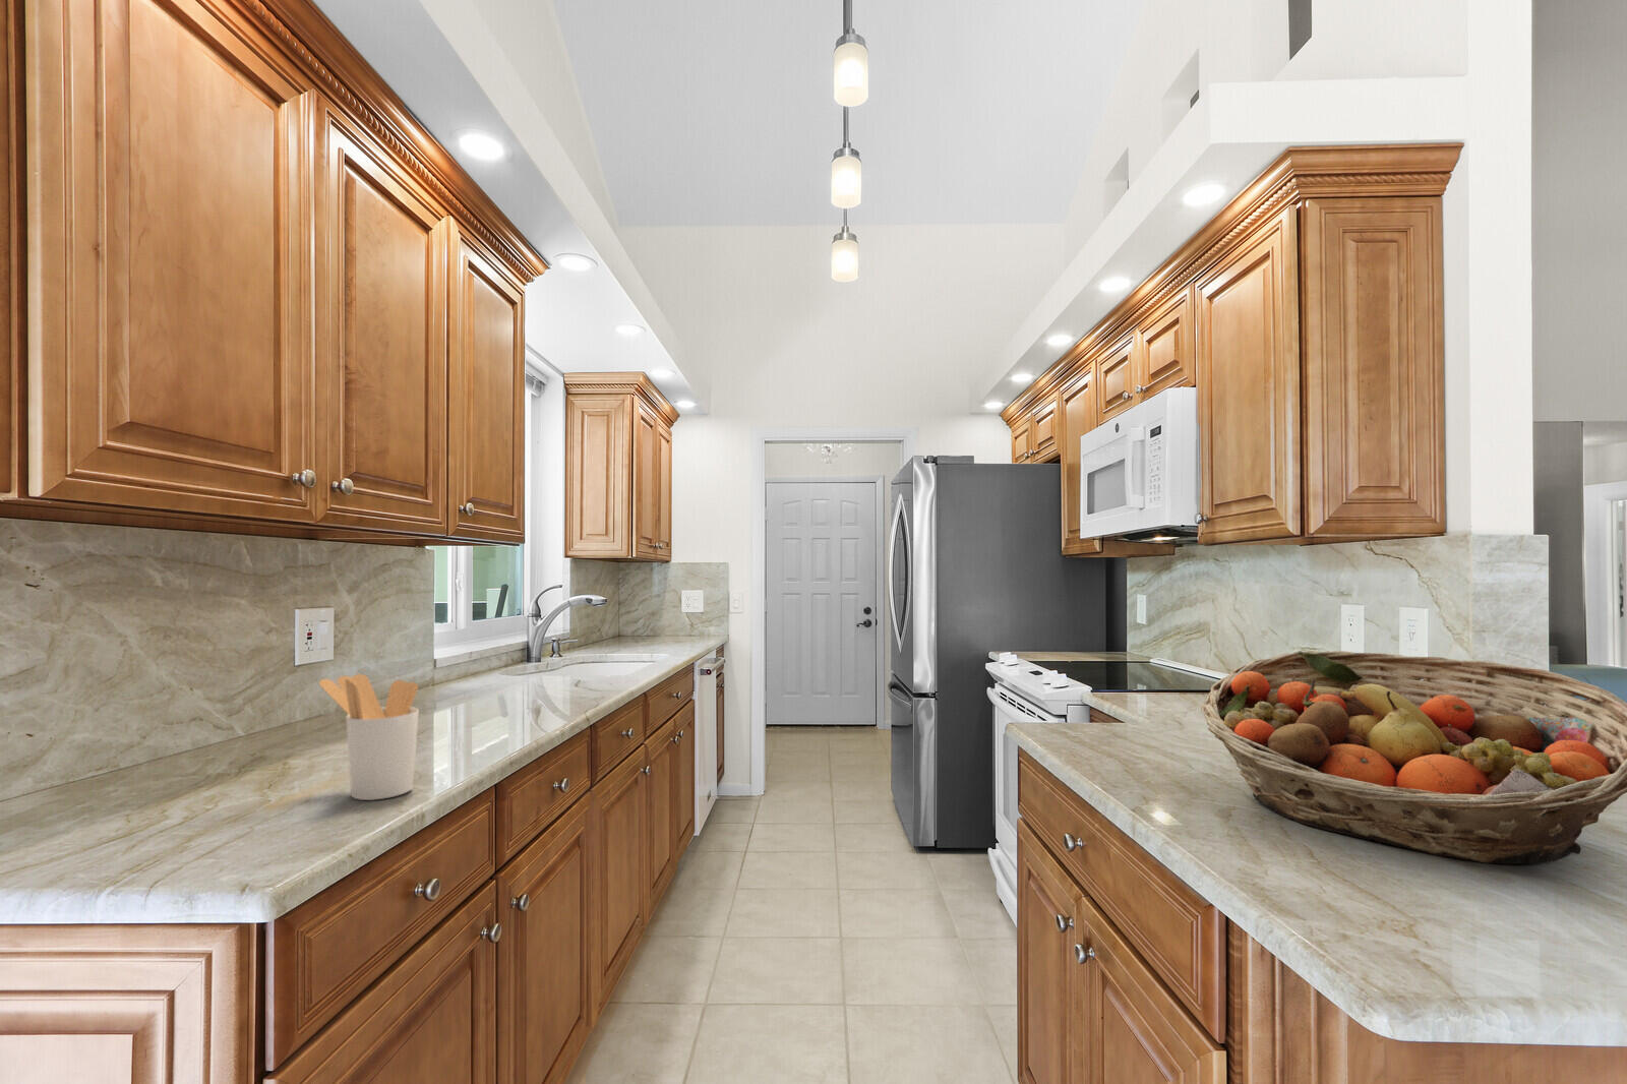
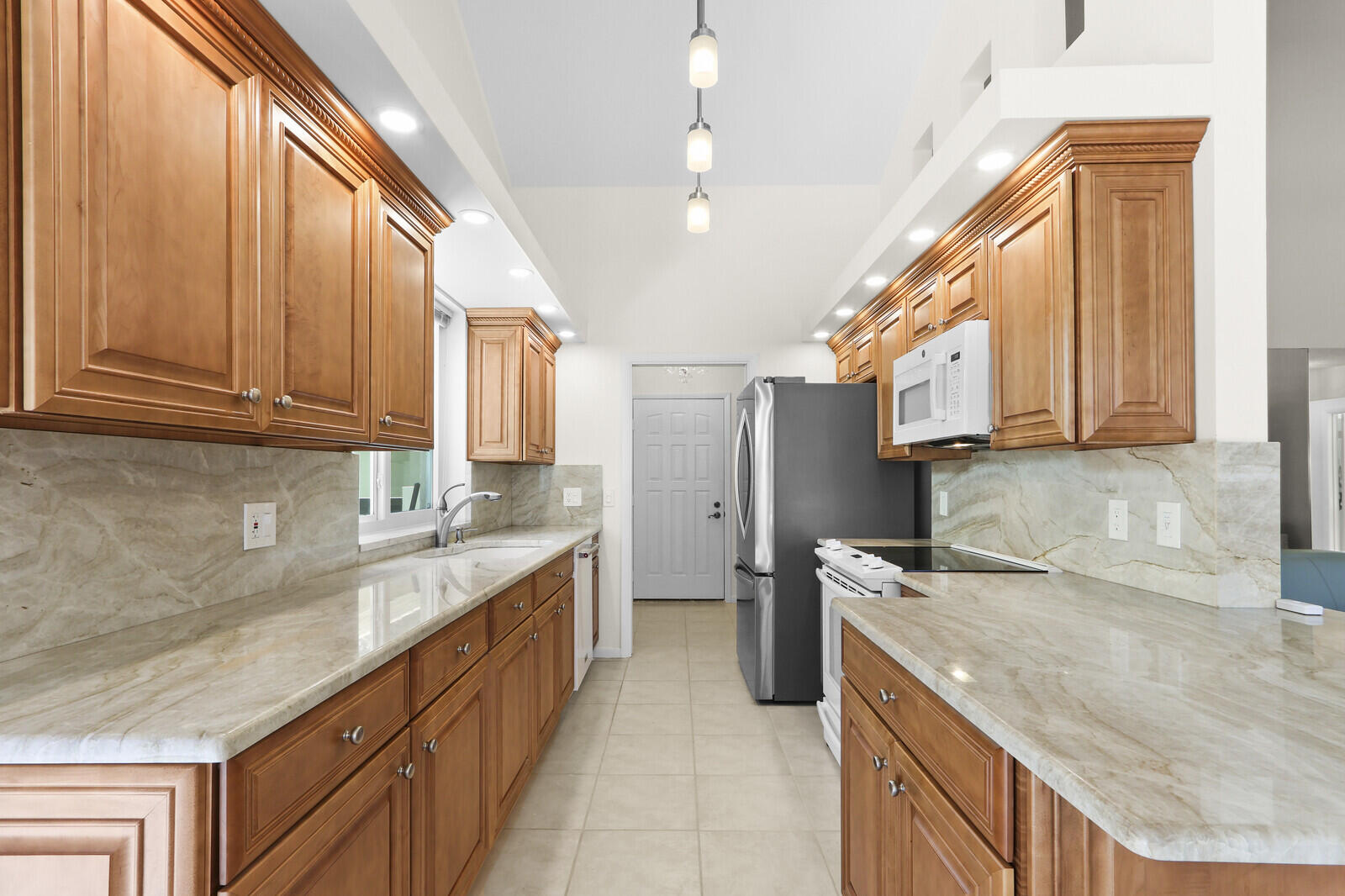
- fruit basket [1200,650,1627,865]
- utensil holder [318,673,420,801]
